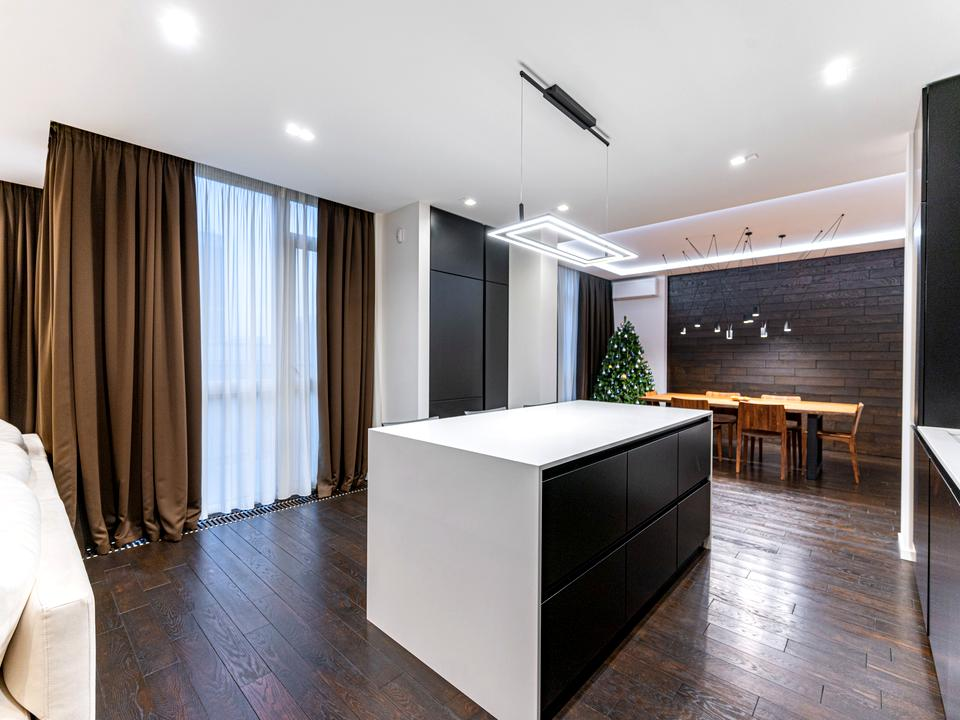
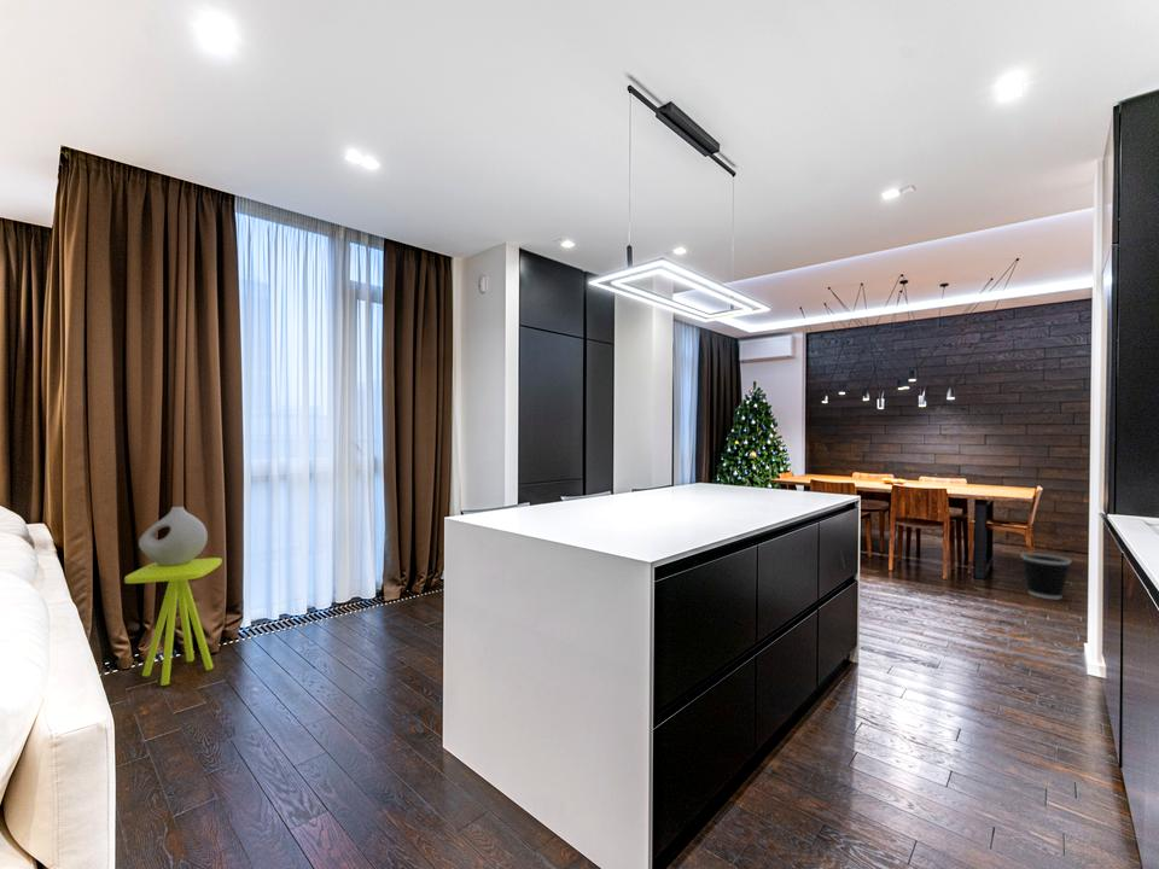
+ side table [123,556,223,687]
+ vase [138,506,209,566]
+ wastebasket [1019,552,1073,600]
